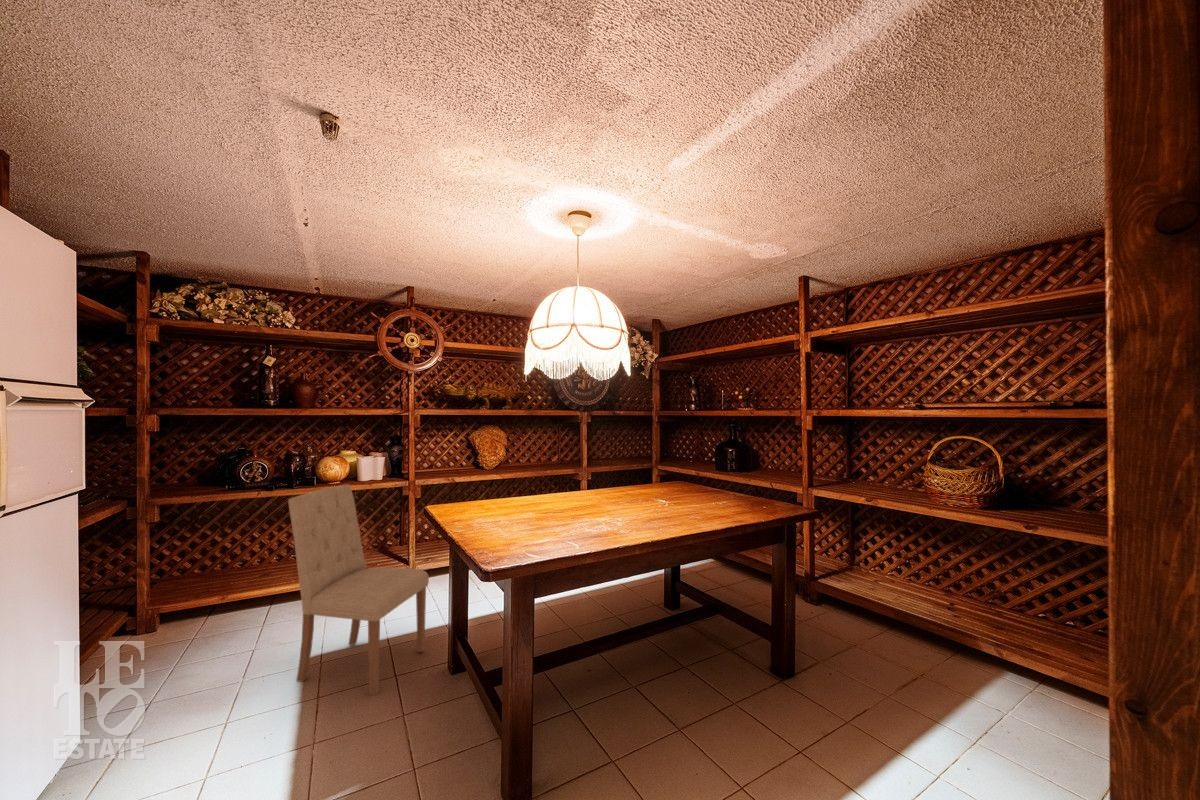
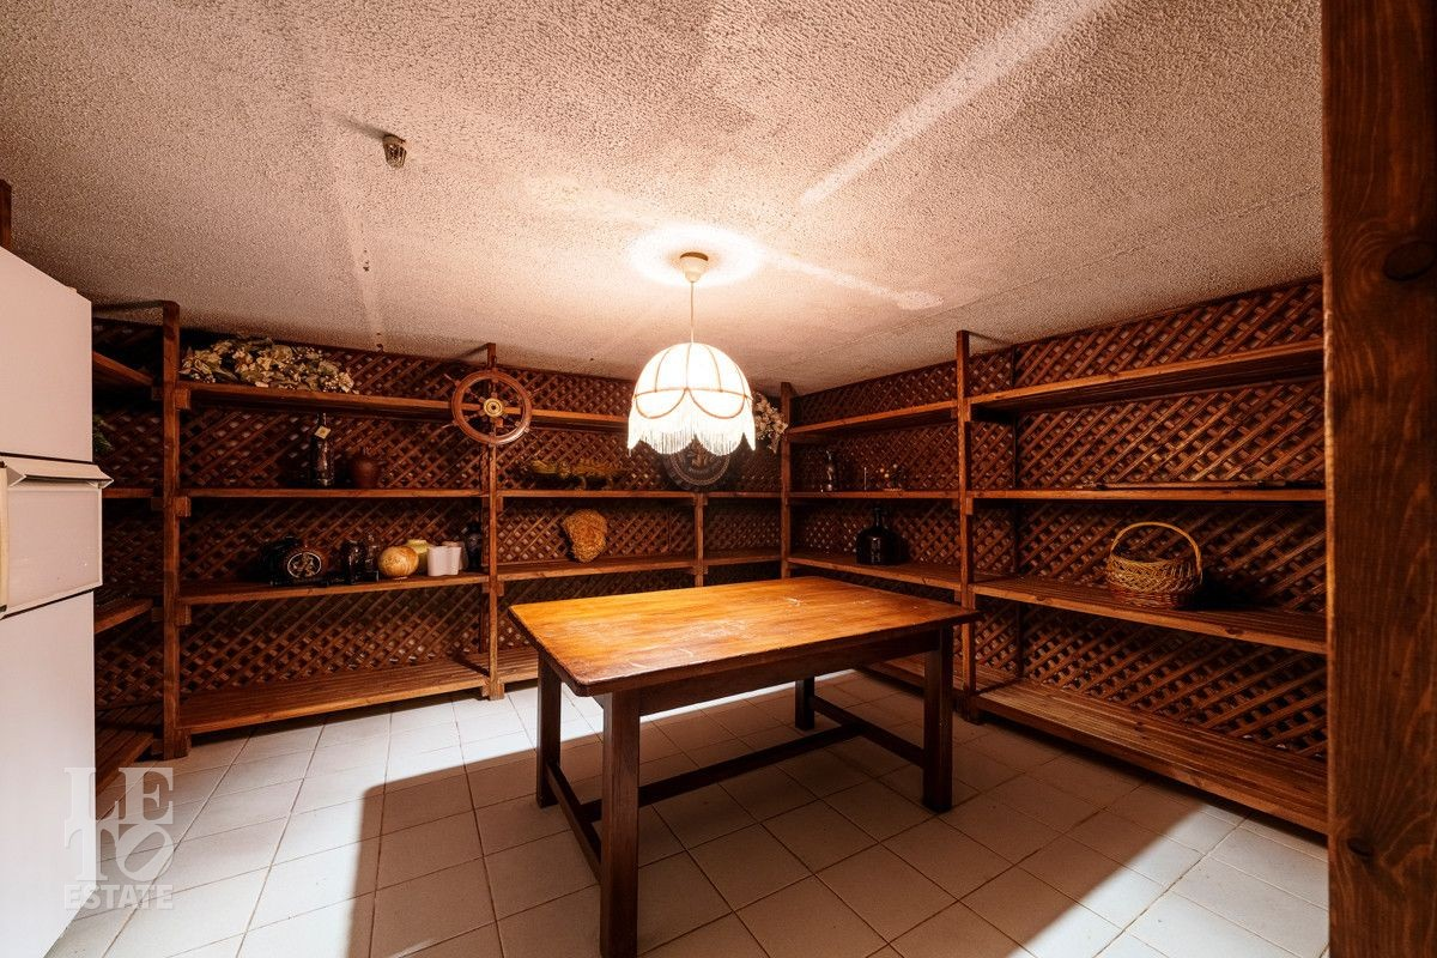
- dining chair [287,483,430,697]
